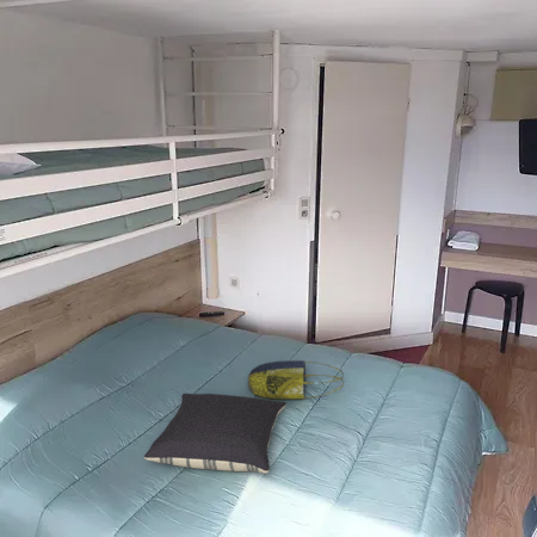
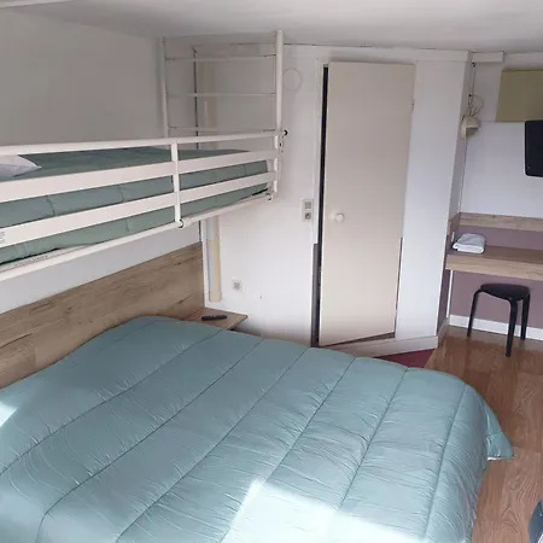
- tote bag [247,359,345,401]
- pillow [143,393,288,474]
